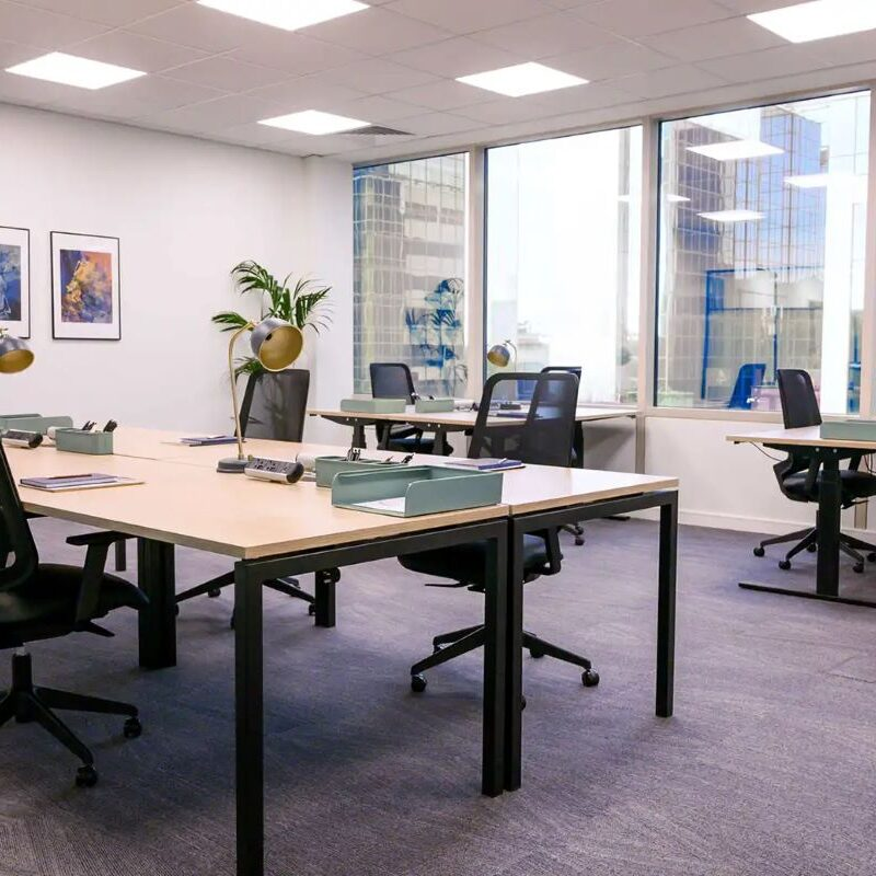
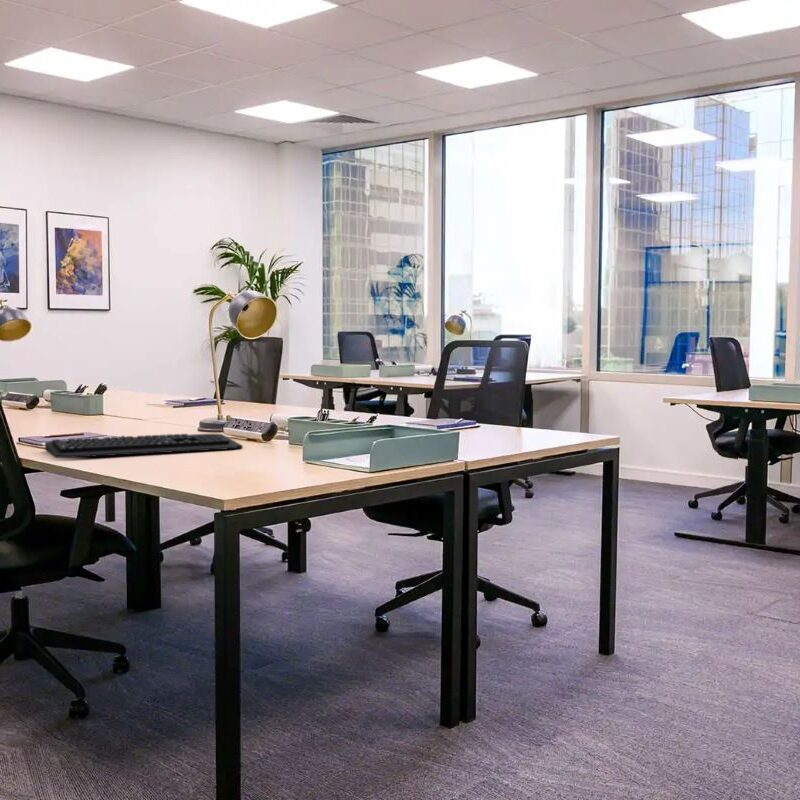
+ keyboard [44,433,244,459]
